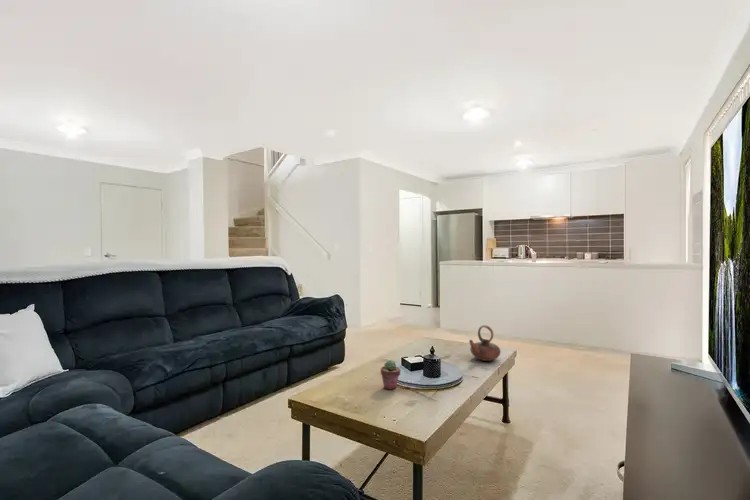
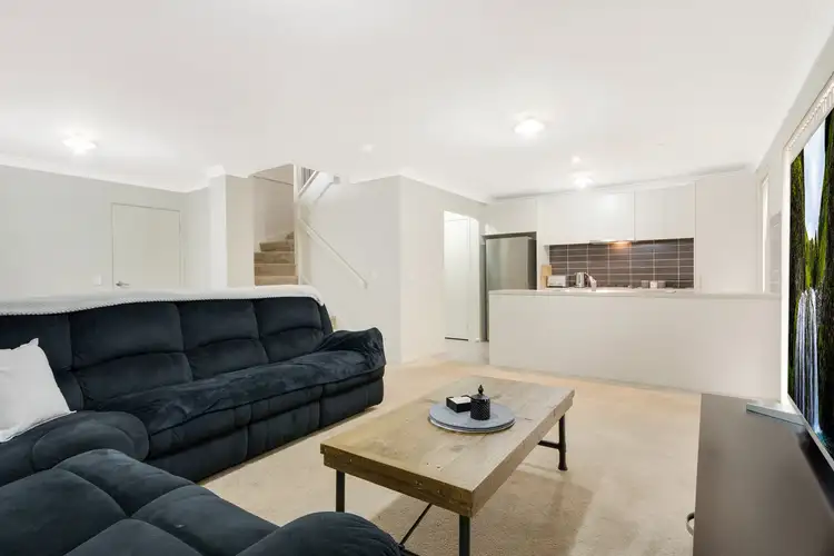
- potted succulent [380,359,402,391]
- teapot [468,324,502,362]
